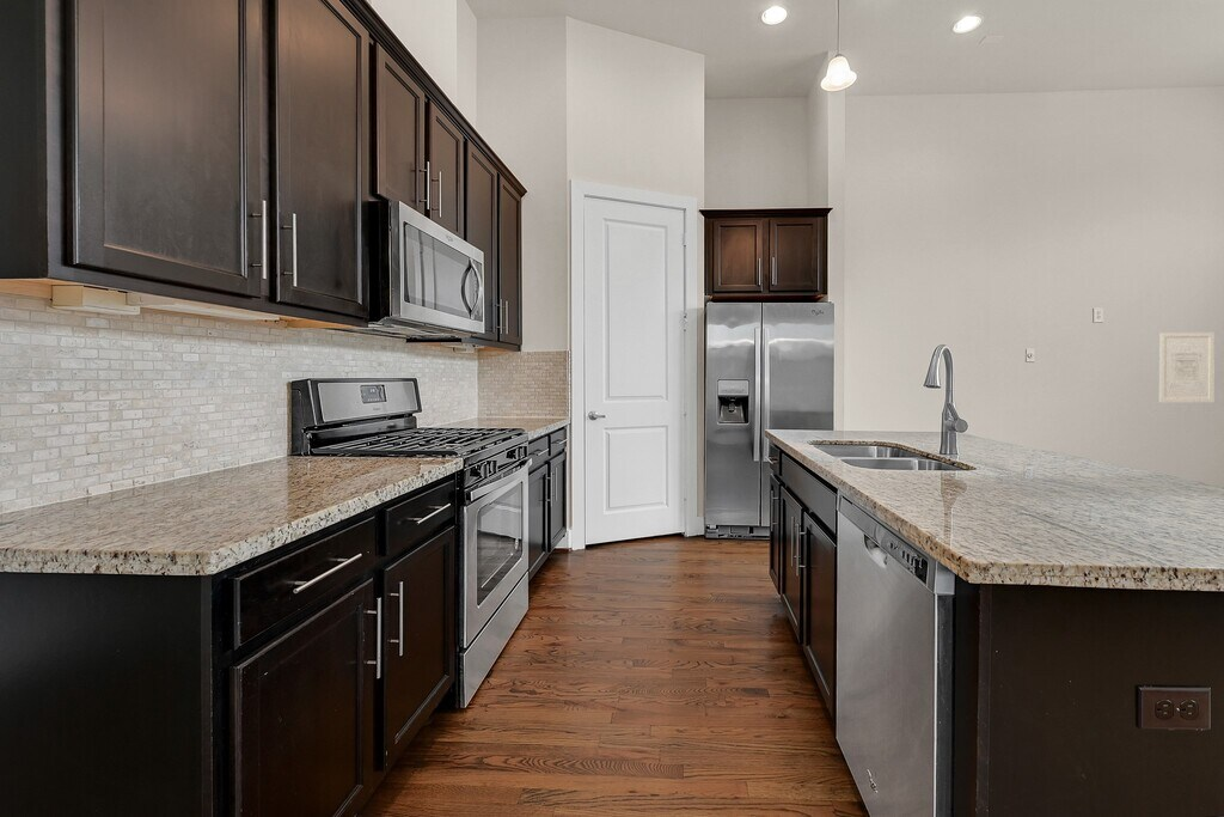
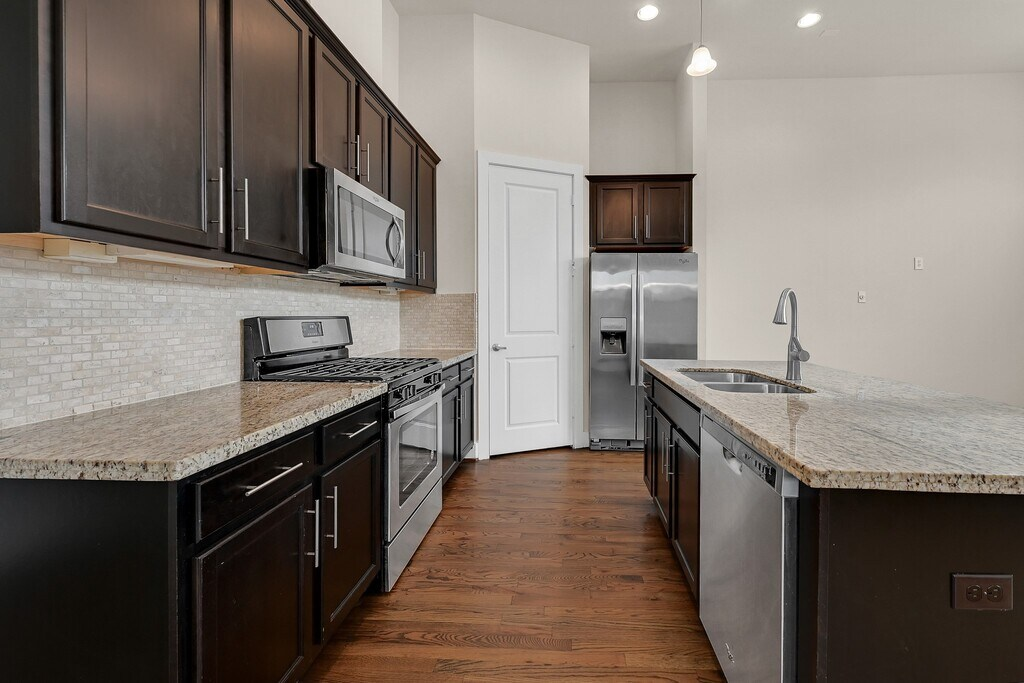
- wall art [1158,331,1216,403]
